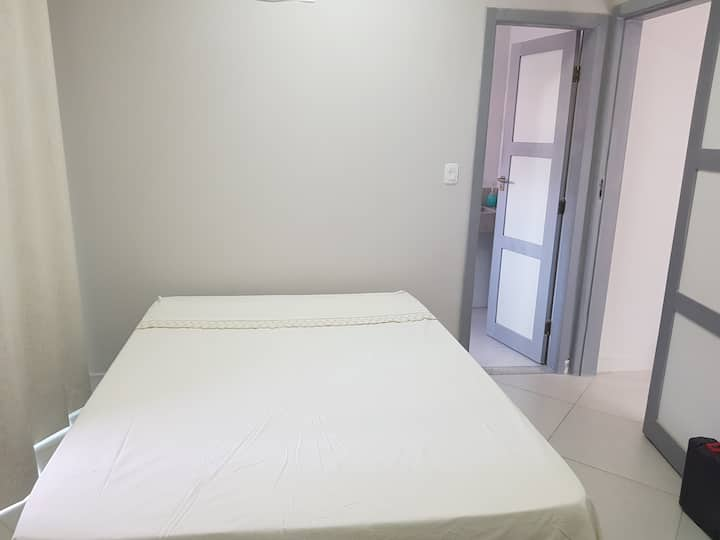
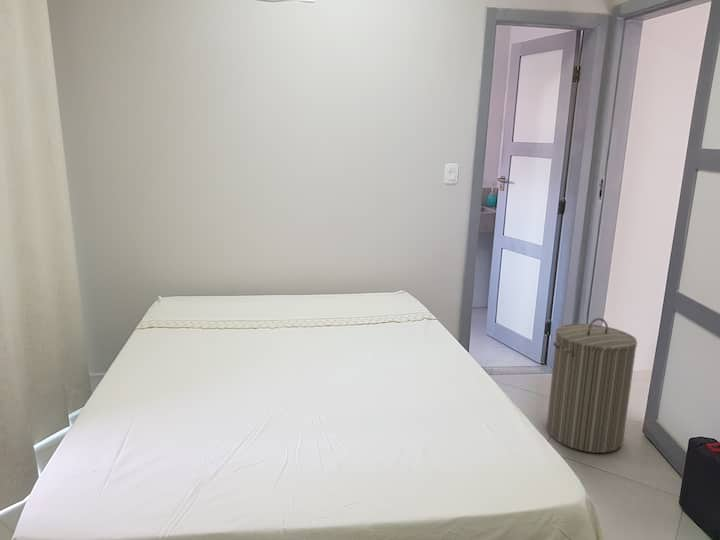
+ laundry hamper [546,317,638,454]
